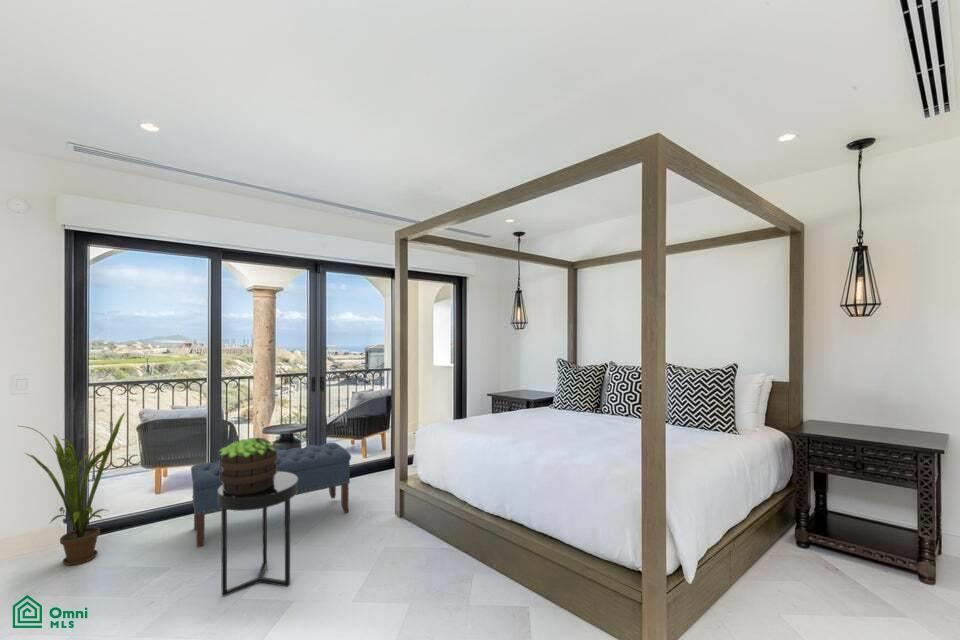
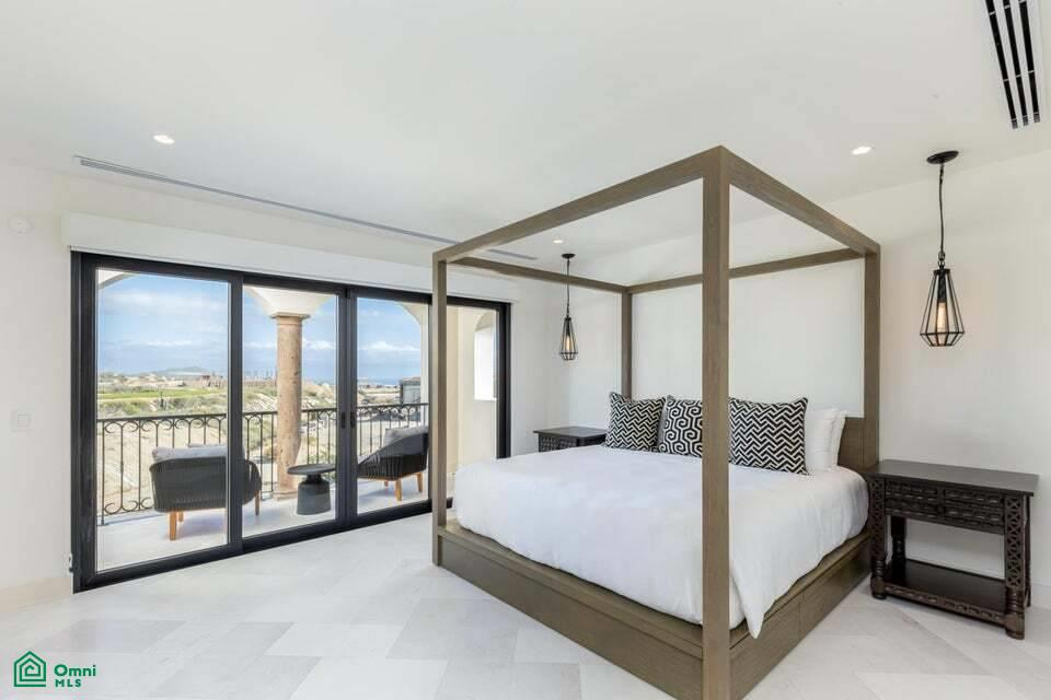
- bench [190,442,352,548]
- side table [218,472,298,597]
- house plant [18,411,126,566]
- potted plant [218,437,279,495]
